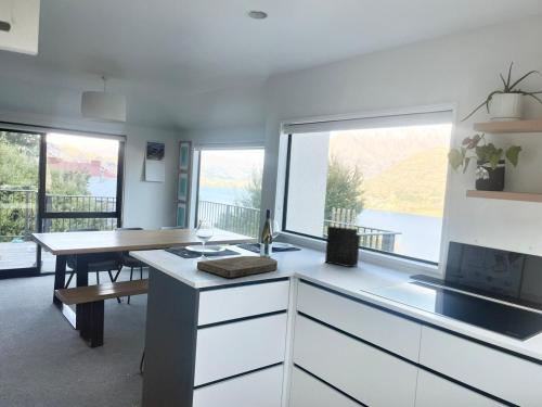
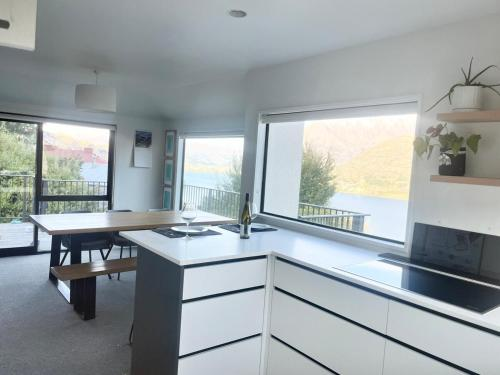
- knife block [324,207,361,268]
- cutting board [196,255,279,279]
